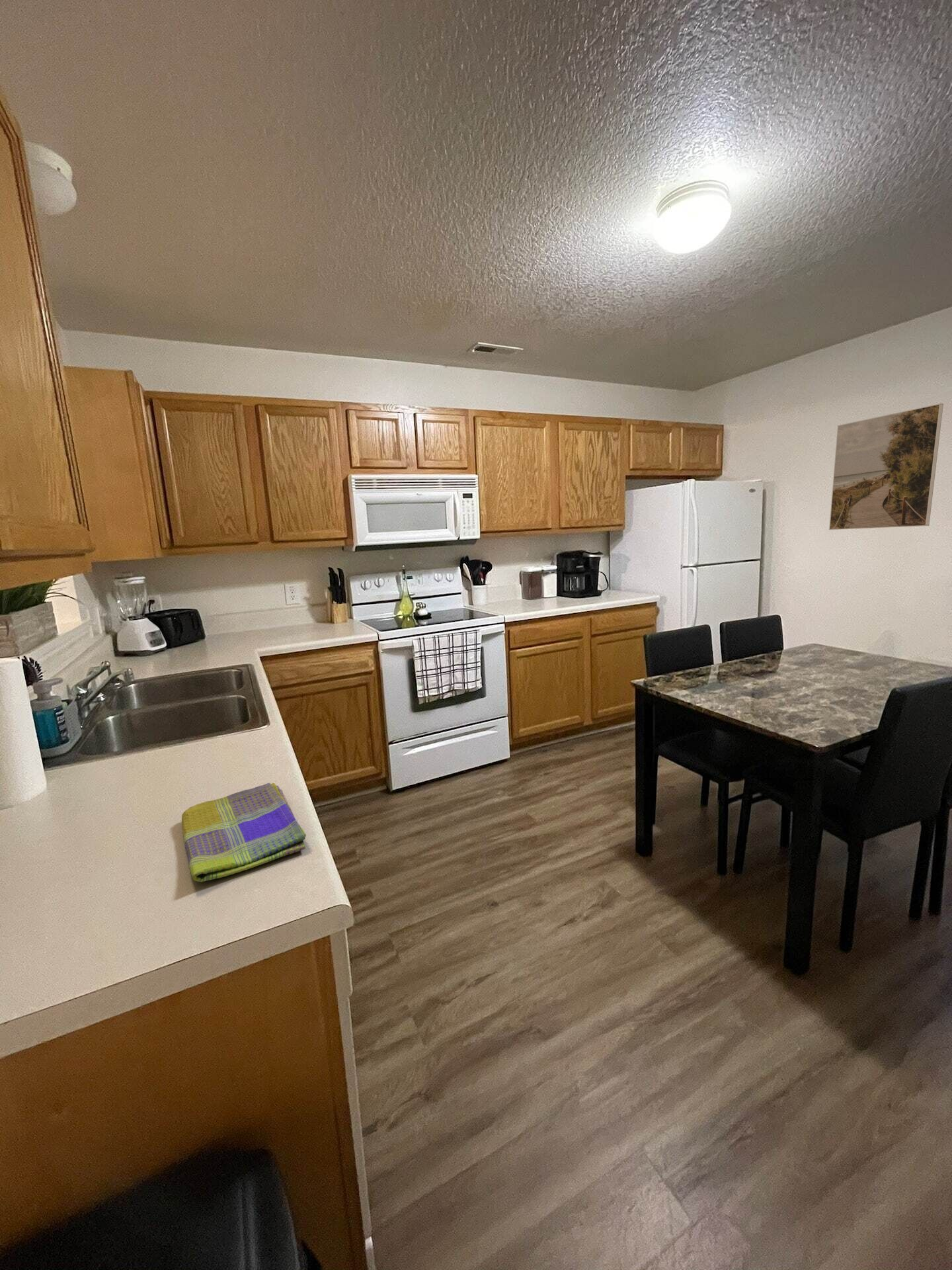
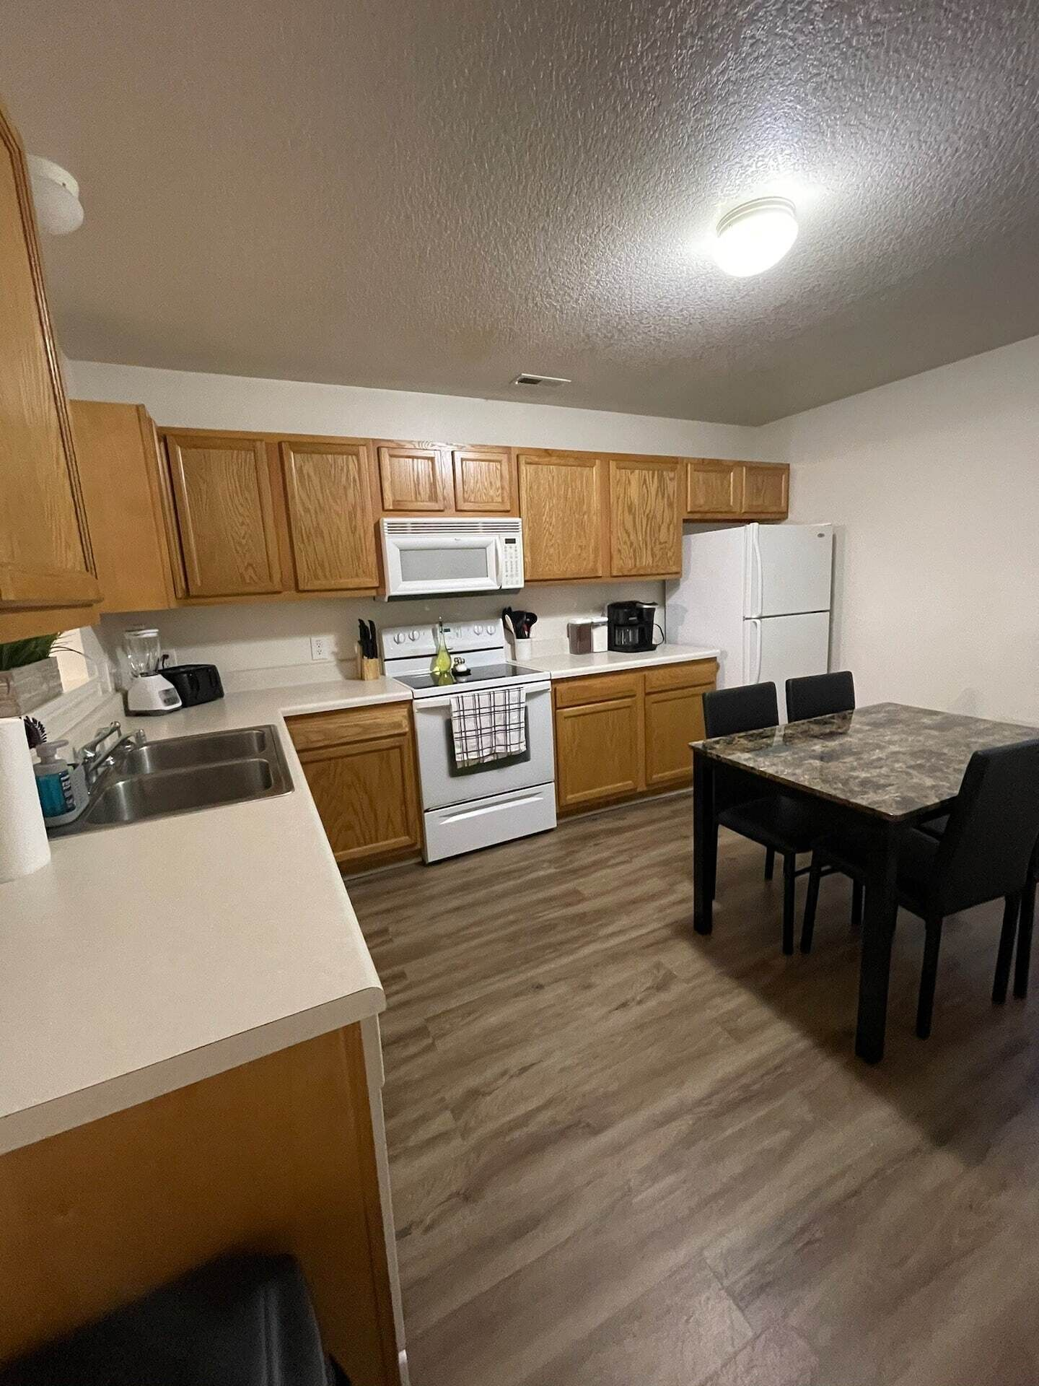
- dish towel [181,783,307,882]
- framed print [828,403,944,530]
